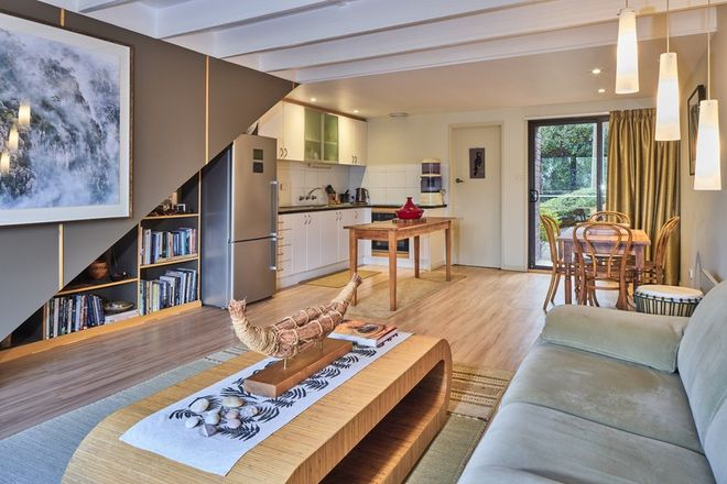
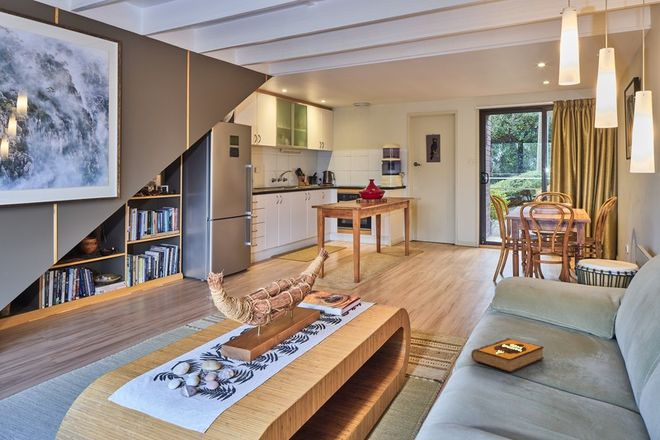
+ hardback book [470,337,545,373]
